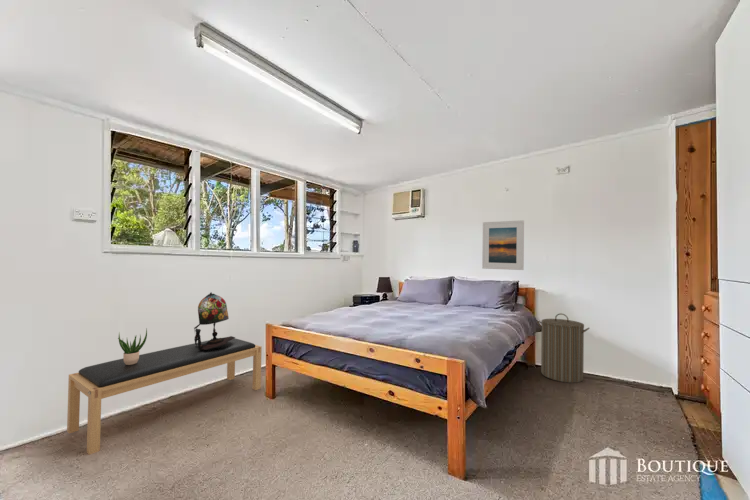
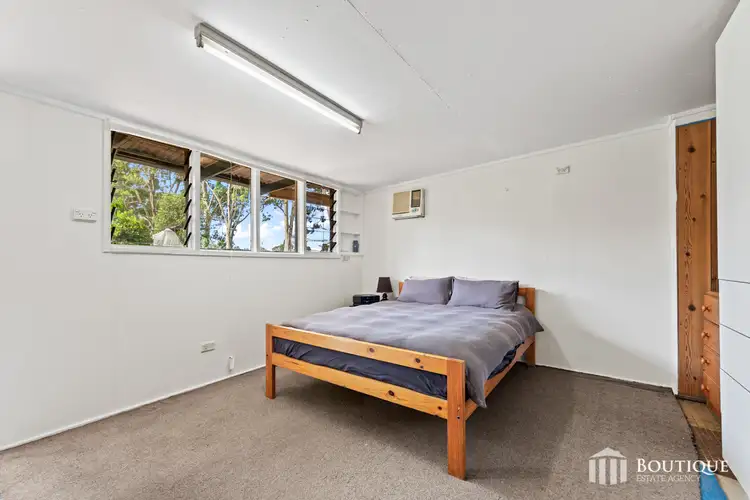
- laundry hamper [536,312,591,384]
- table lamp [193,291,236,350]
- potted plant [117,327,148,365]
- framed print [481,219,525,271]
- bench [66,336,263,456]
